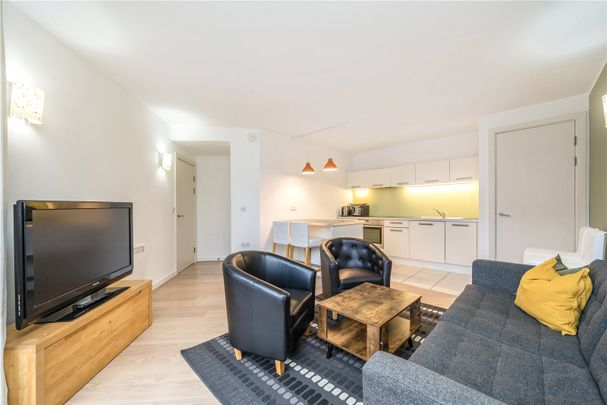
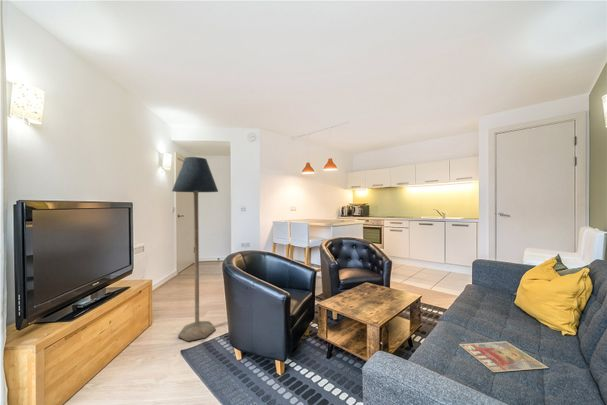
+ floor lamp [171,156,219,342]
+ magazine [458,340,550,373]
